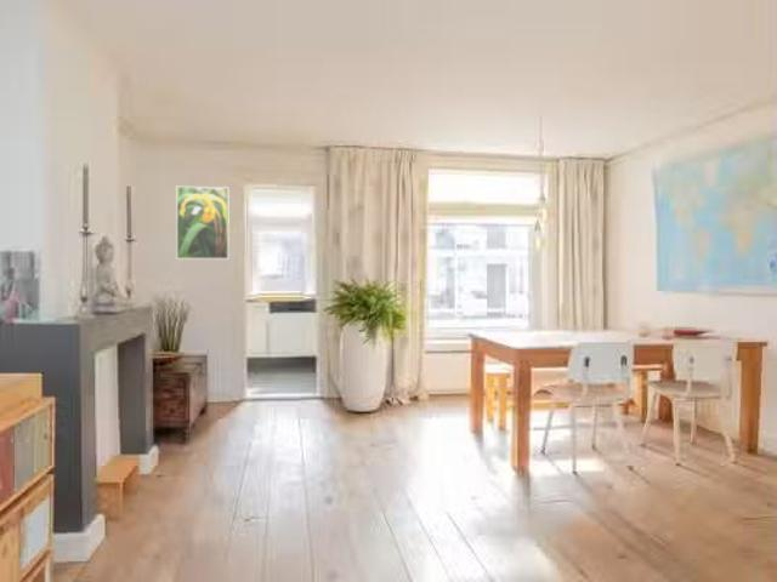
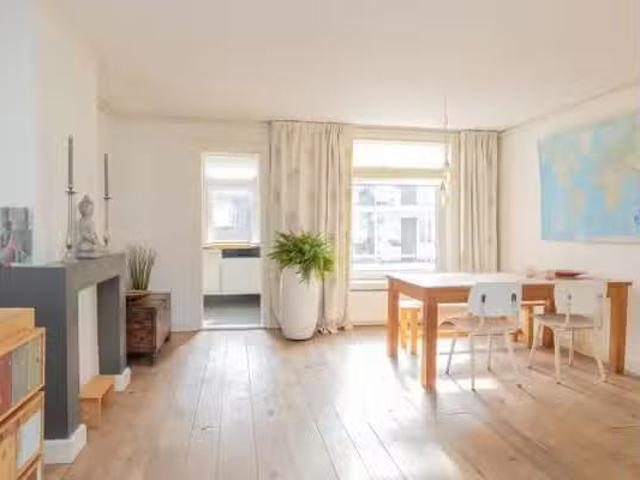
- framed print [175,186,231,261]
